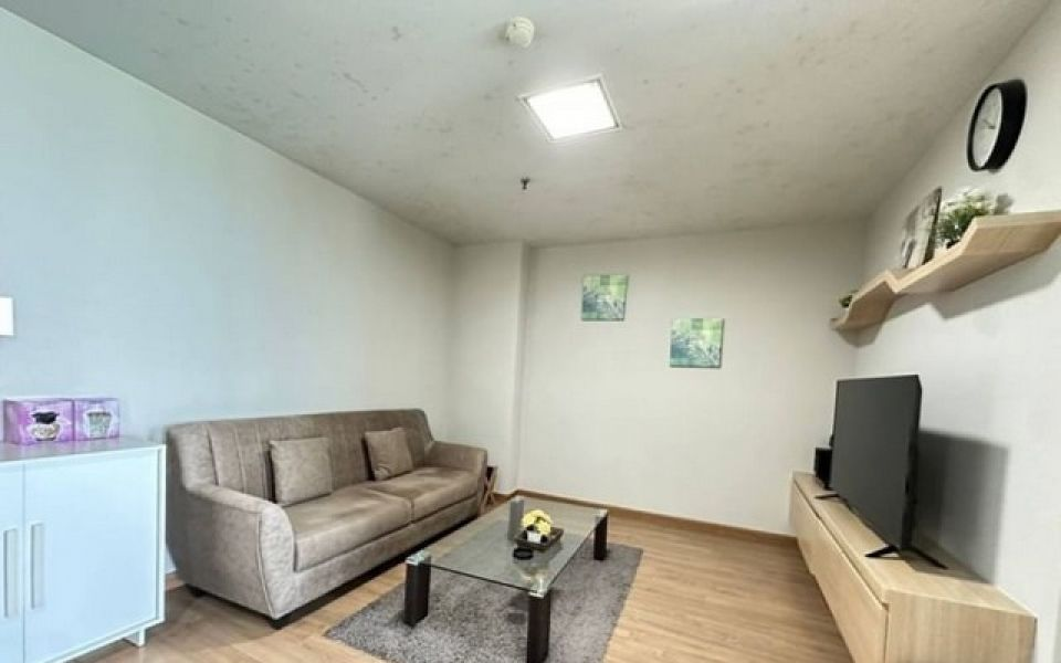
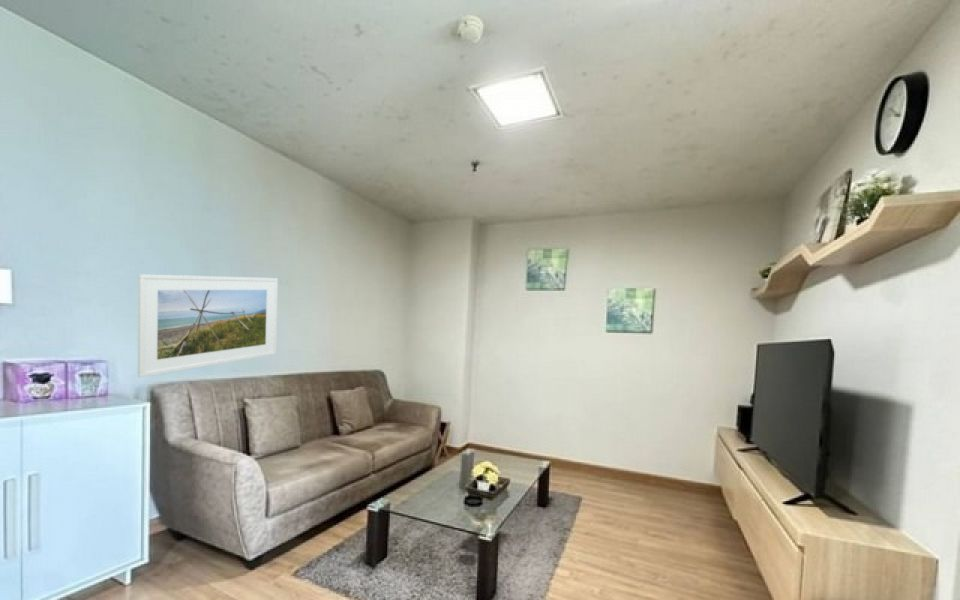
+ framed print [137,273,279,378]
